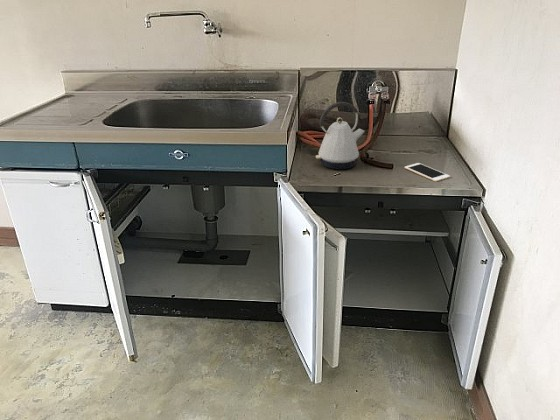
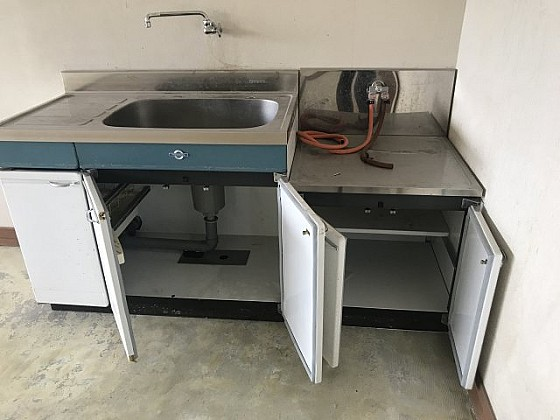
- kettle [315,101,366,170]
- cell phone [404,162,451,183]
